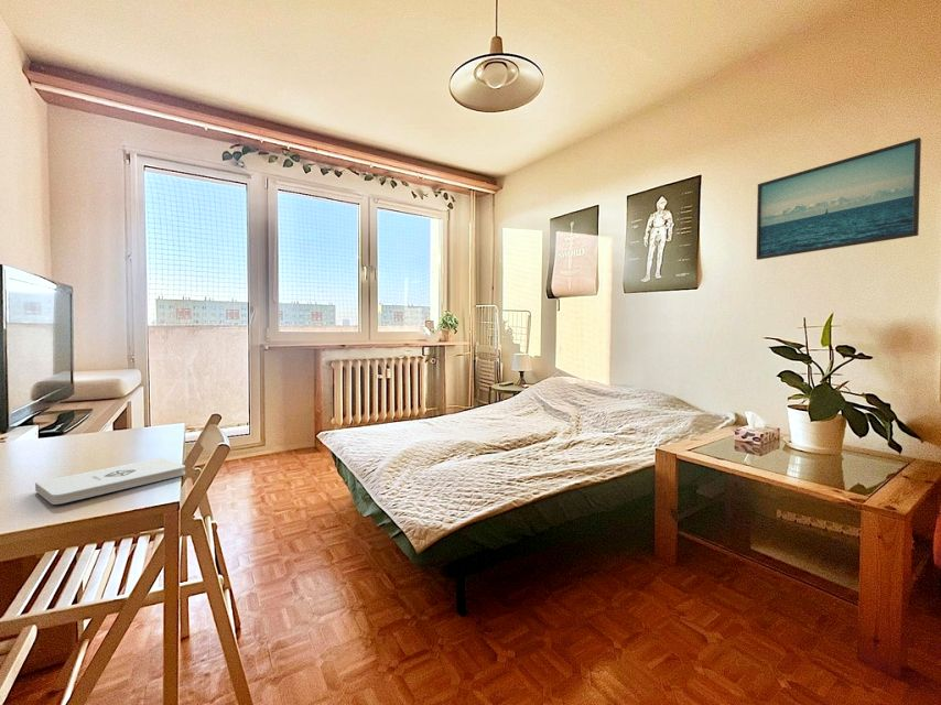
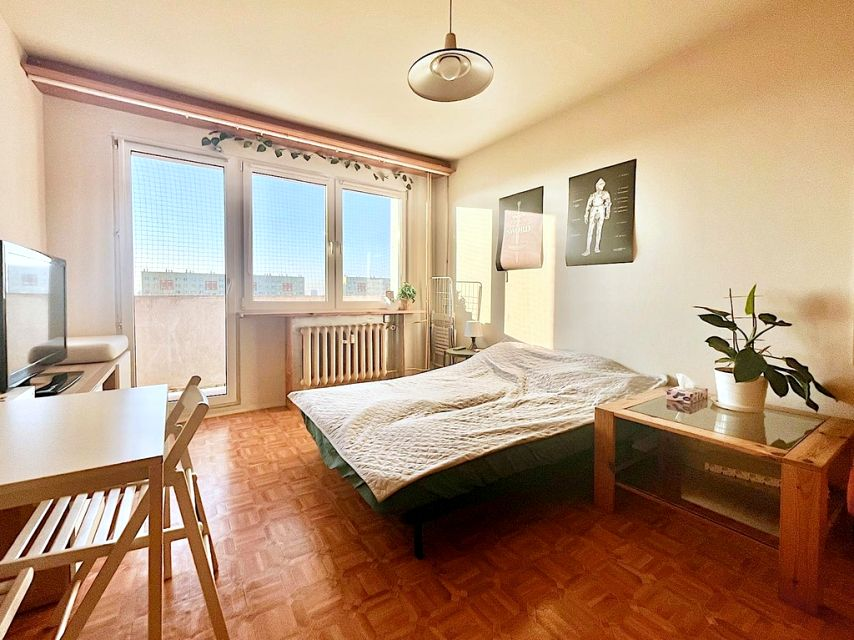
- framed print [755,137,922,261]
- notepad [34,456,186,506]
